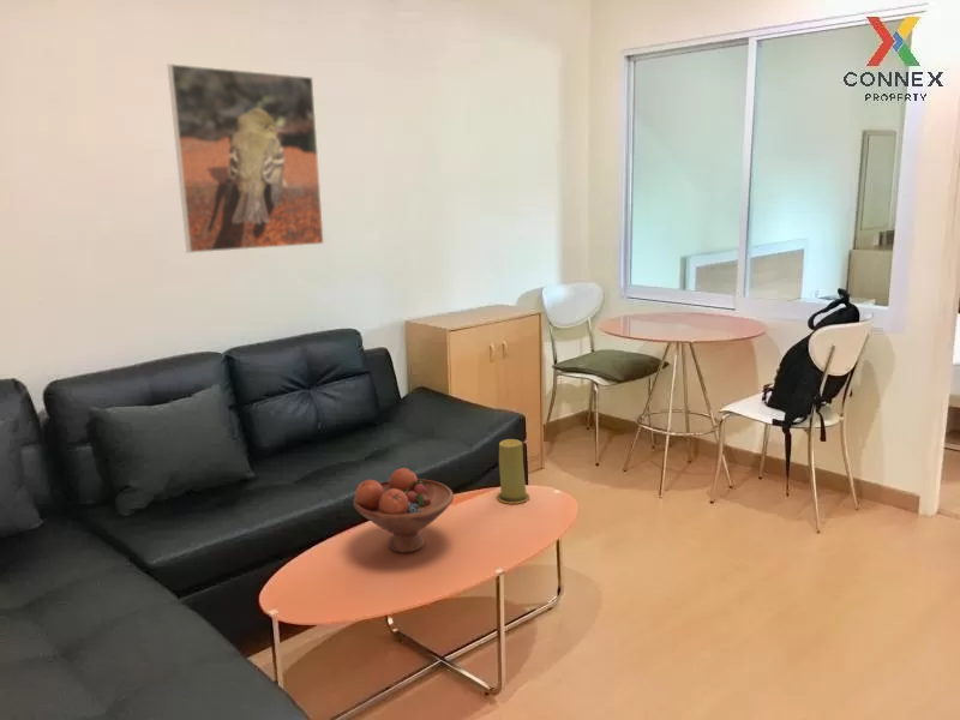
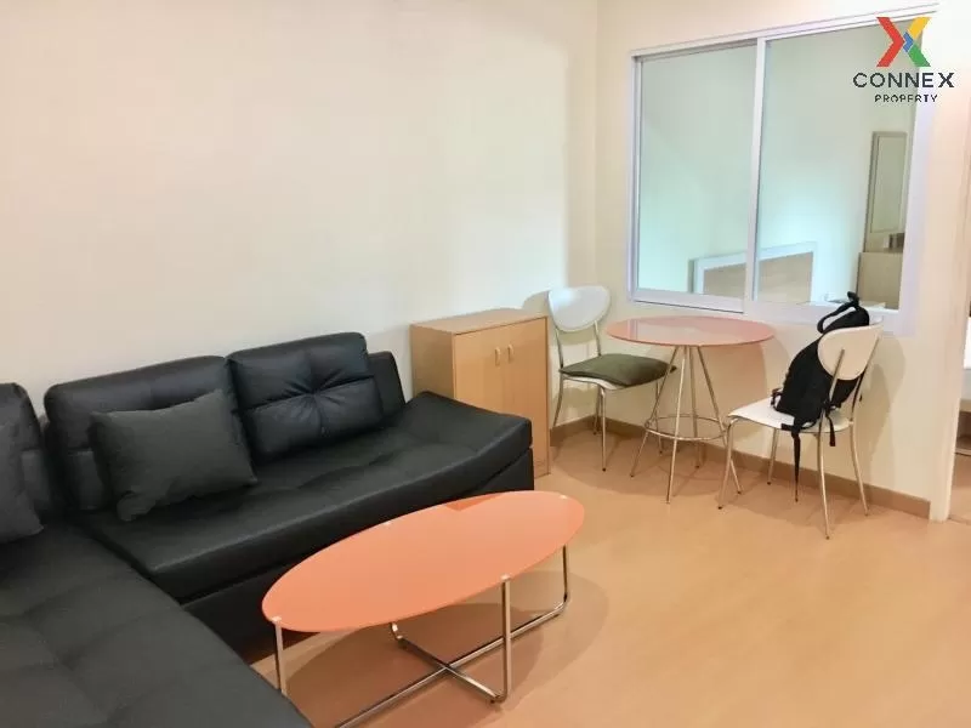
- candle [496,438,530,505]
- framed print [167,62,325,254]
- fruit bowl [352,467,455,554]
